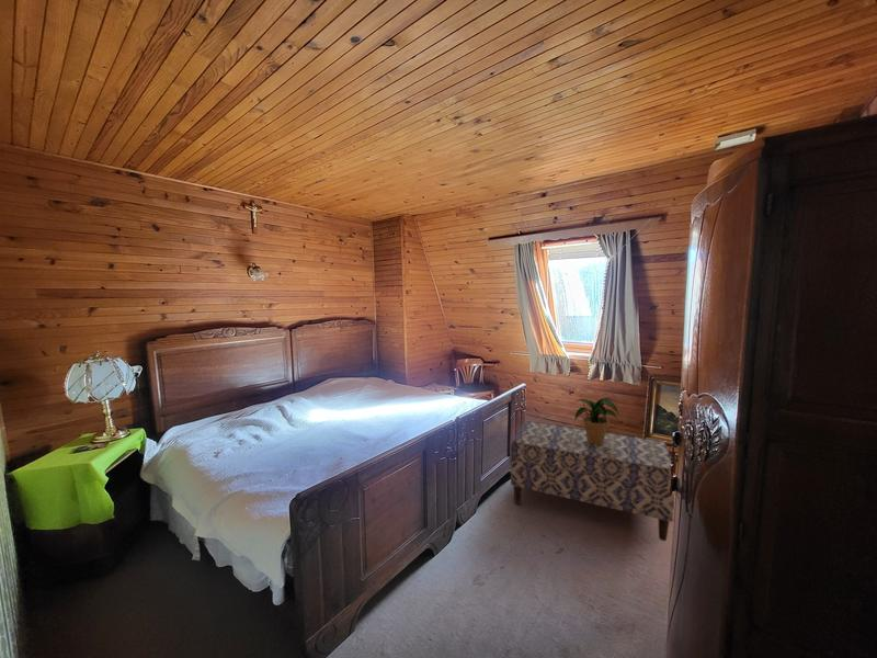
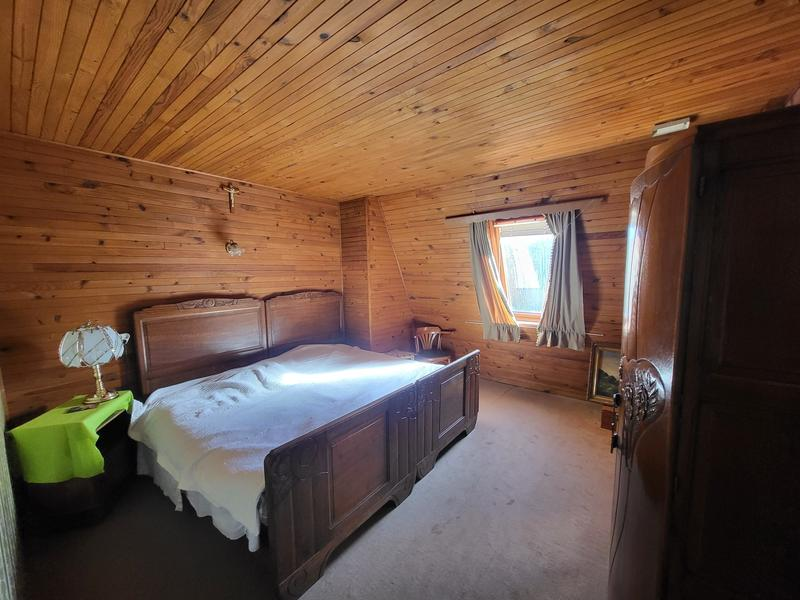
- potted plant [571,397,619,444]
- bench [510,420,675,542]
